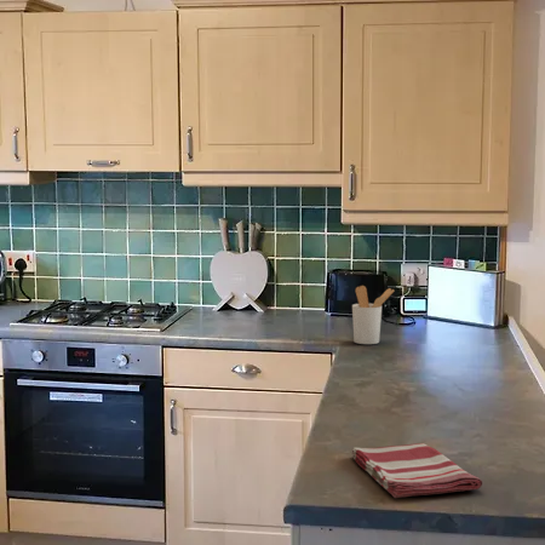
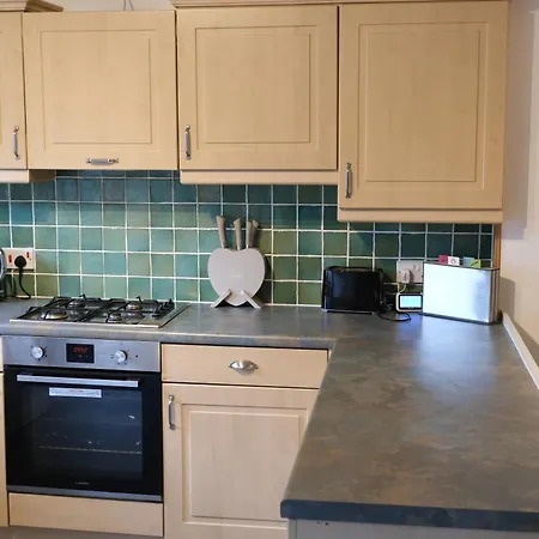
- dish towel [350,442,483,499]
- utensil holder [351,285,395,345]
